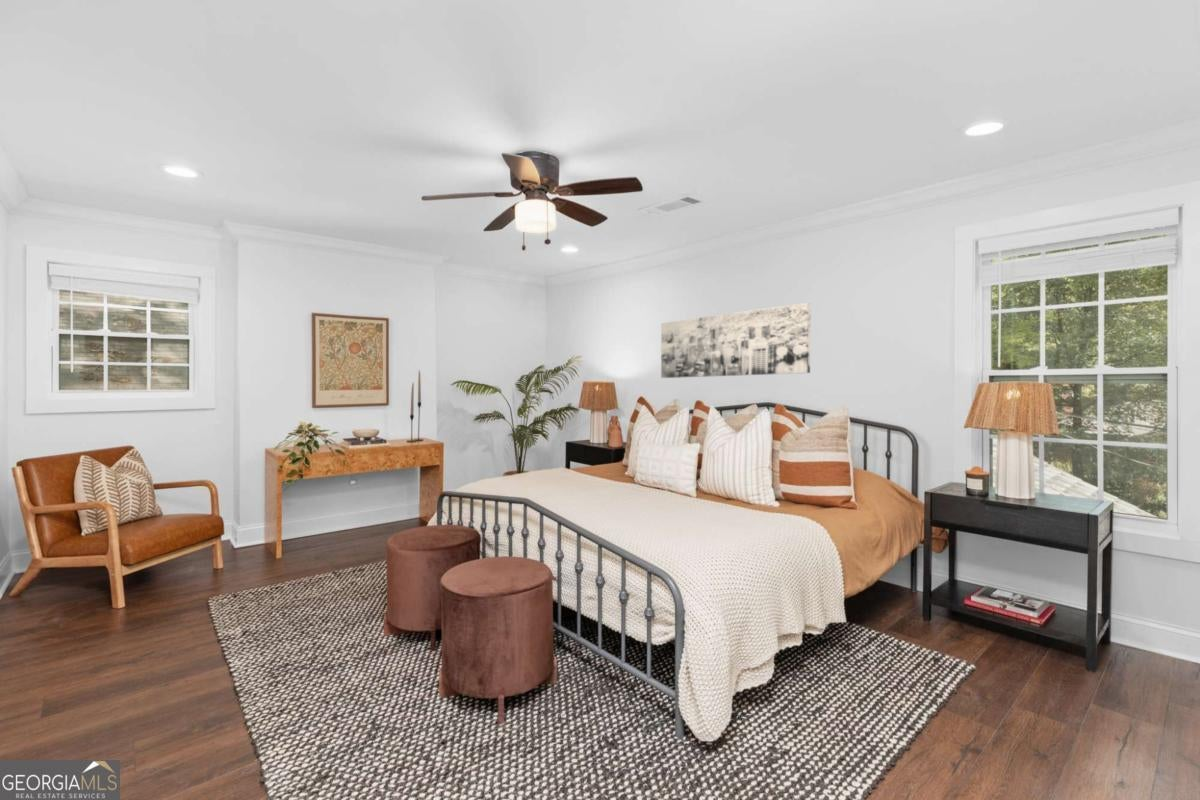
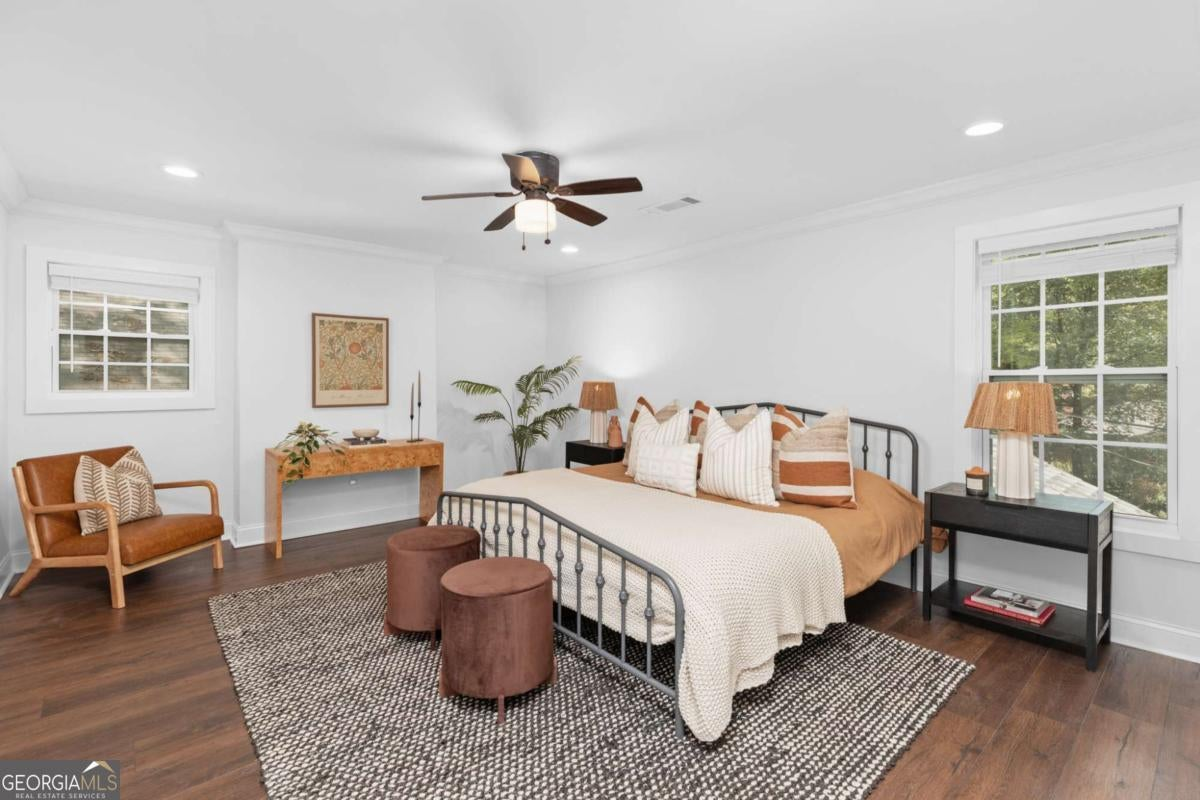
- wall art [660,302,811,379]
